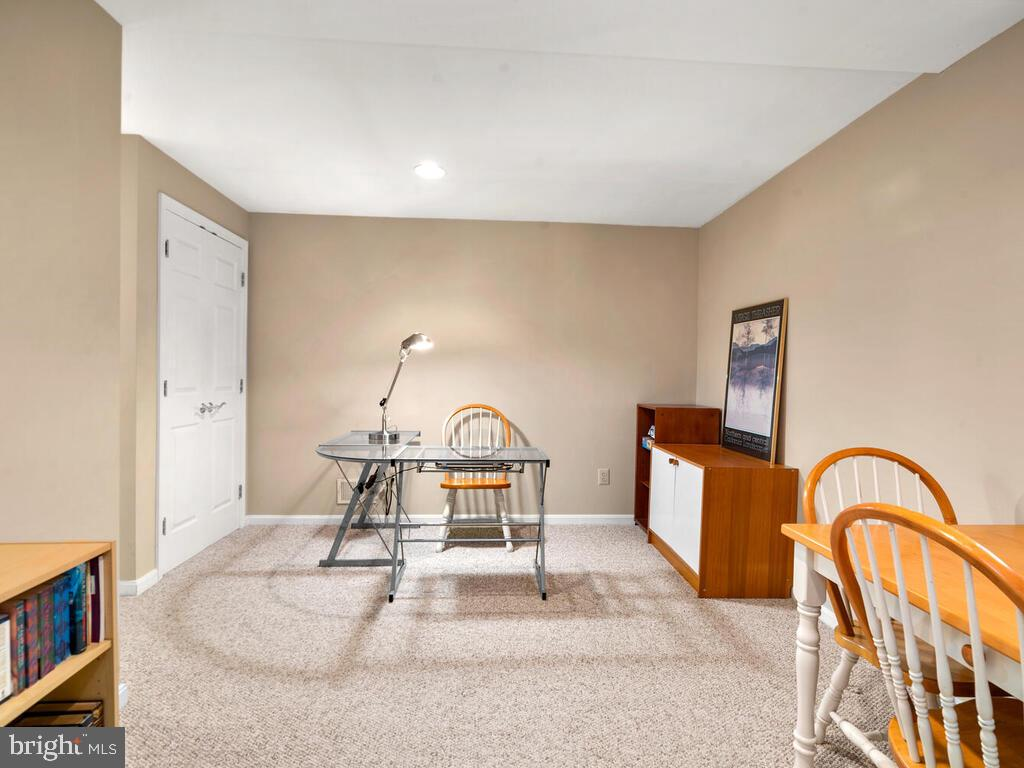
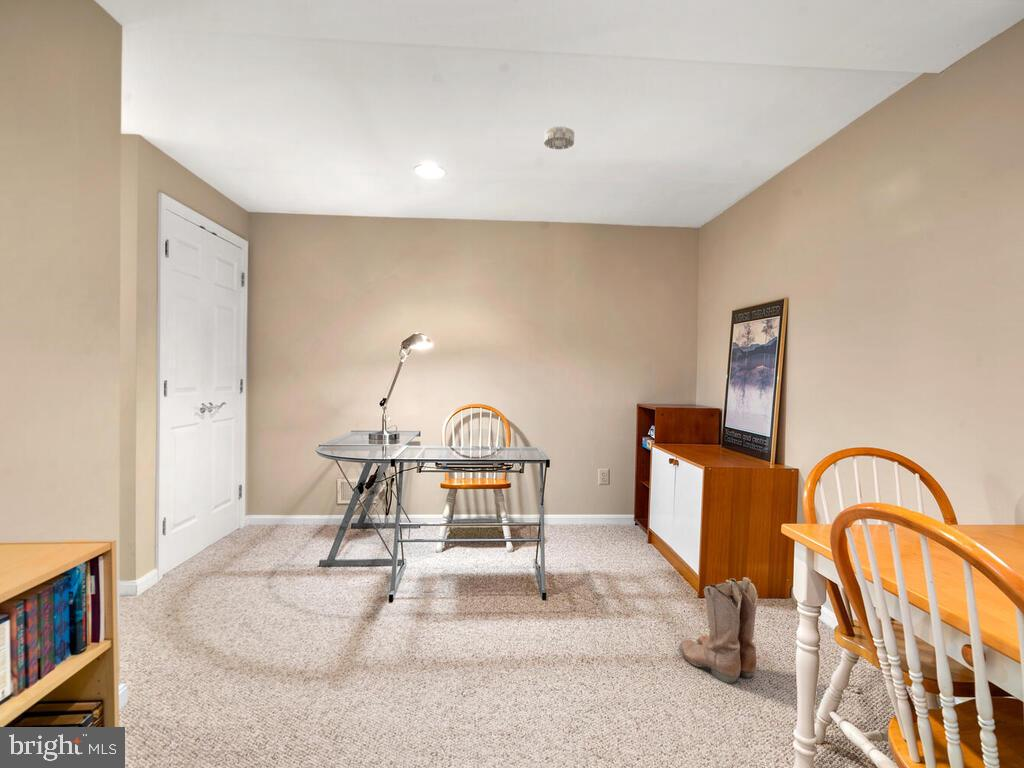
+ boots [678,576,759,684]
+ smoke detector [543,125,575,150]
